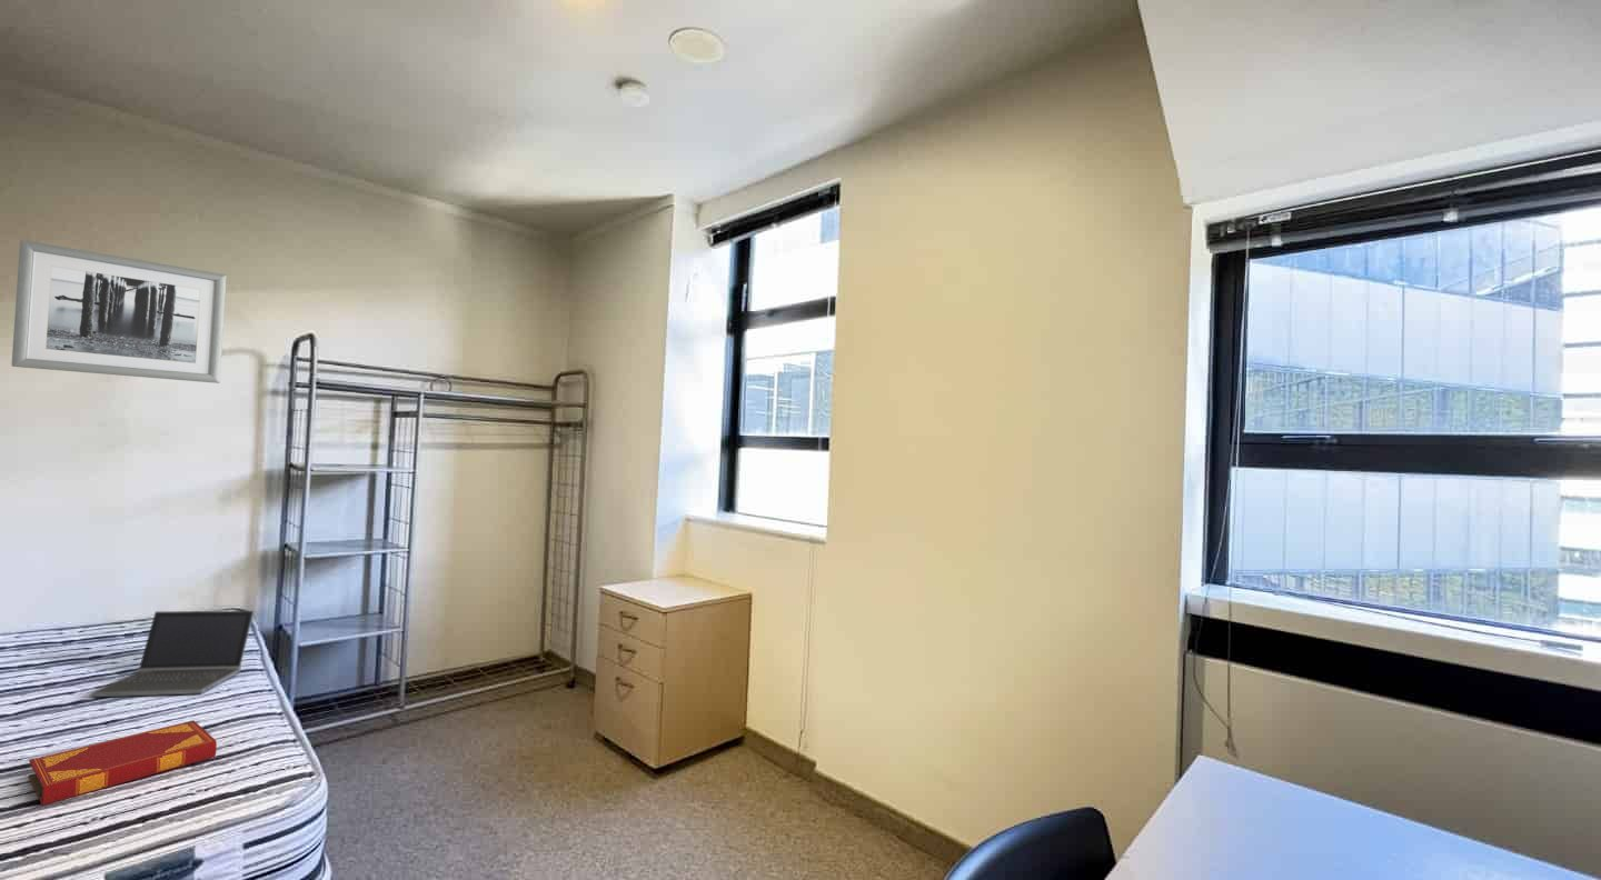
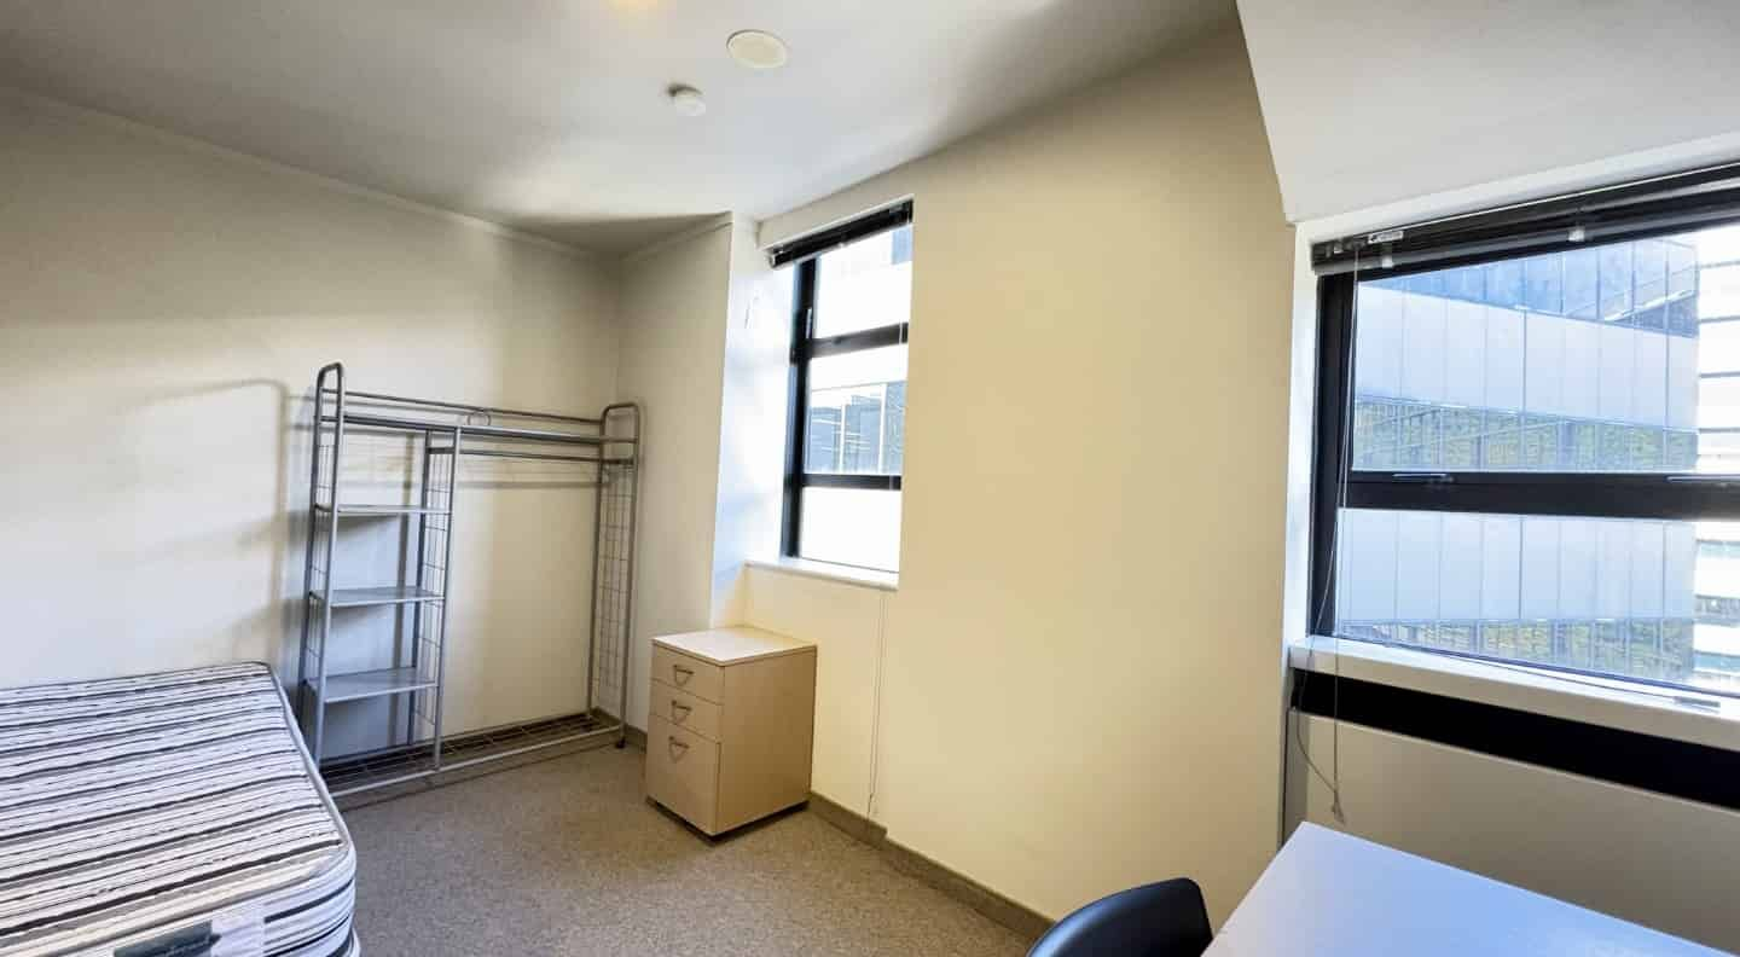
- wall art [11,239,228,384]
- hardback book [27,719,218,806]
- laptop computer [89,610,255,698]
